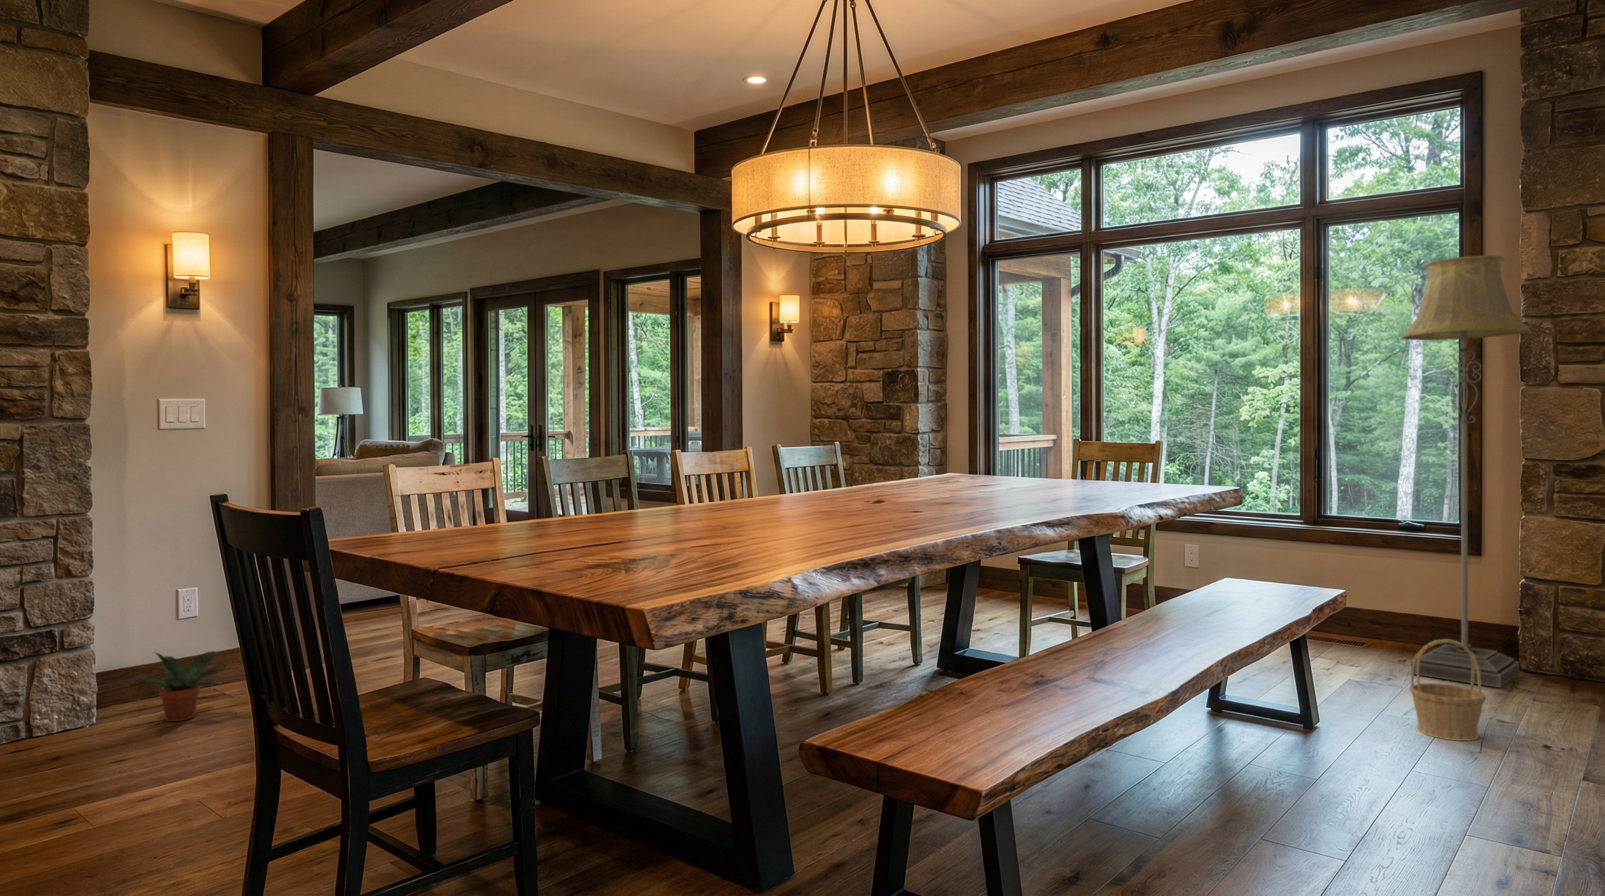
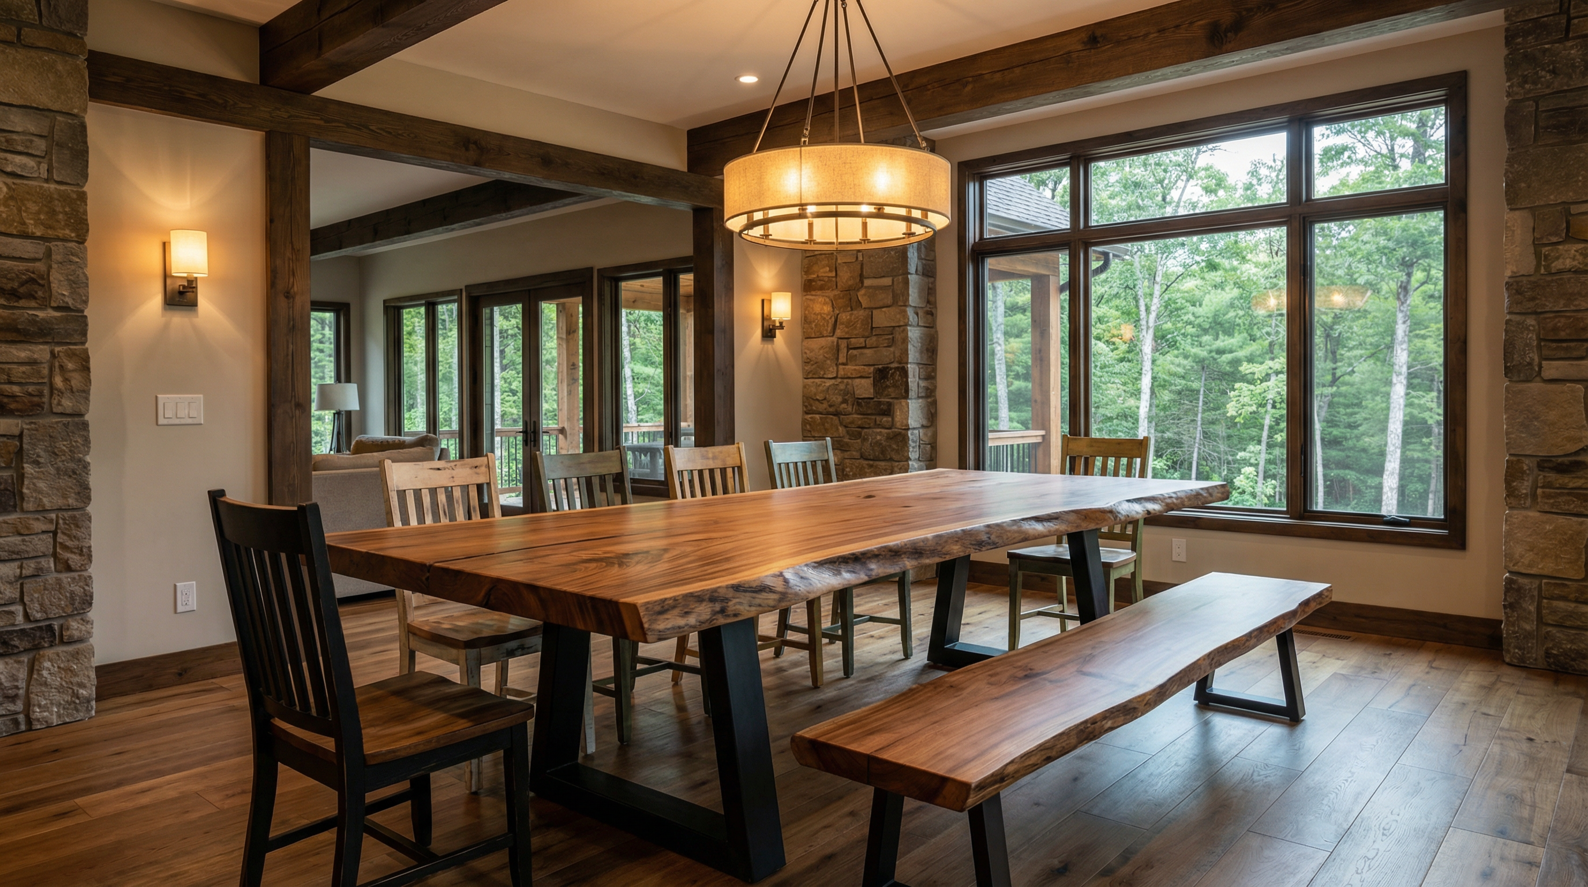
- floor lamp [1401,255,1530,689]
- potted plant [125,650,231,722]
- basket [1409,638,1487,742]
